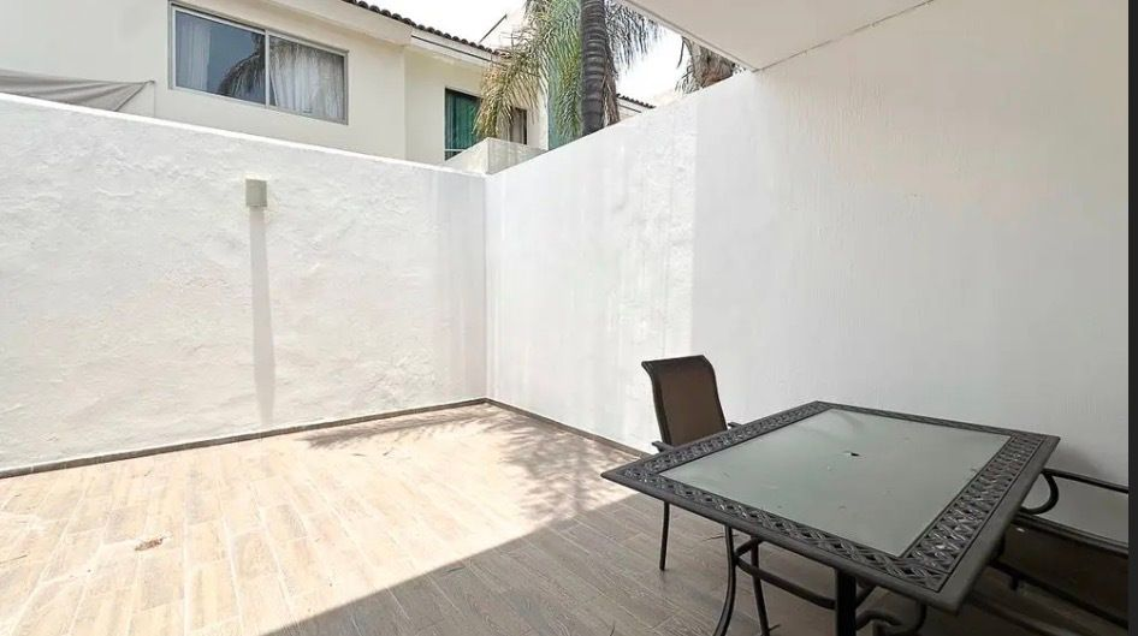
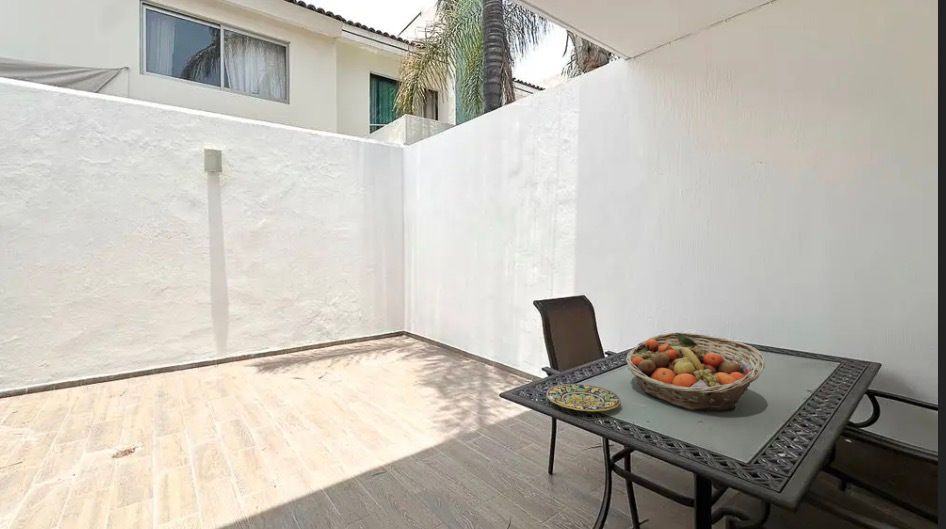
+ plate [545,383,622,413]
+ fruit basket [625,332,766,413]
